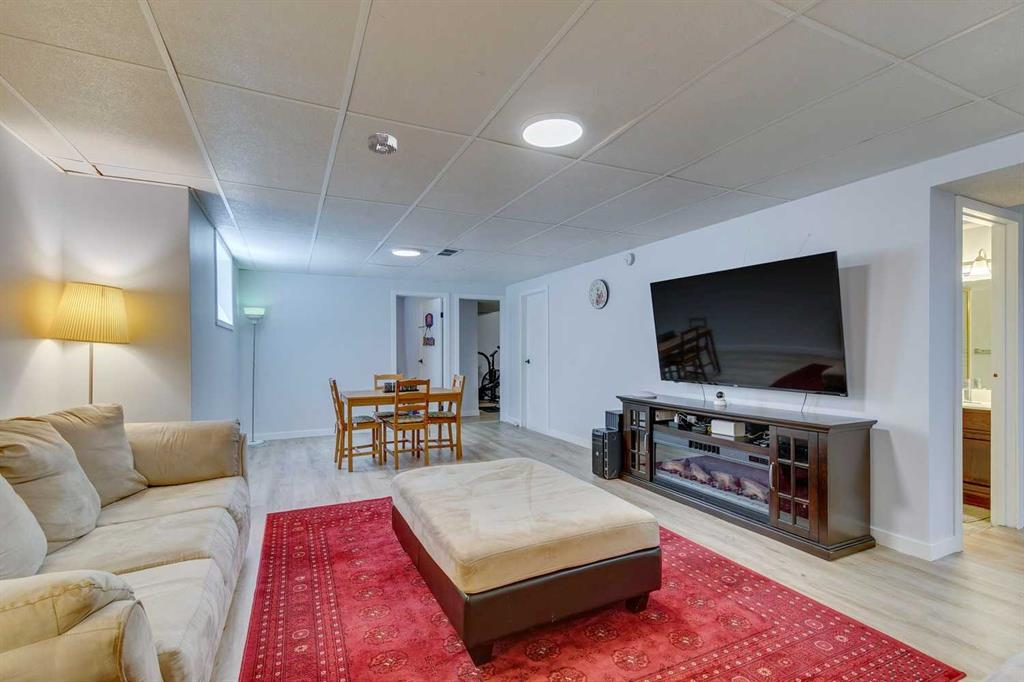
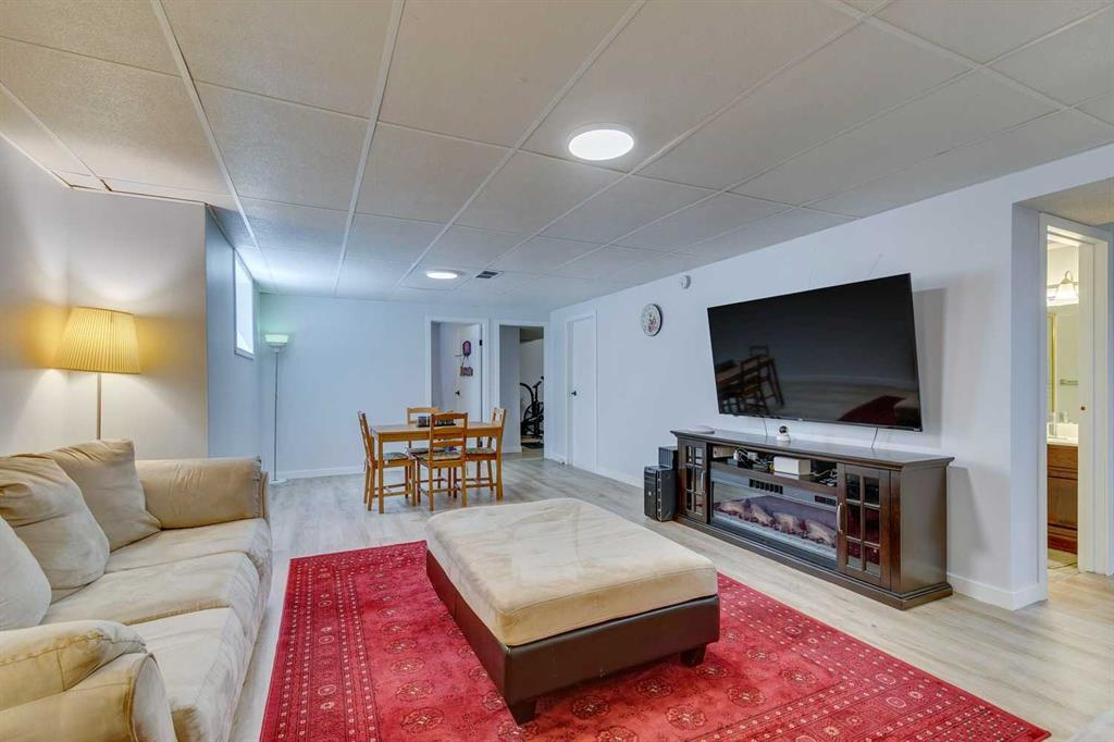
- smoke detector [367,132,398,155]
